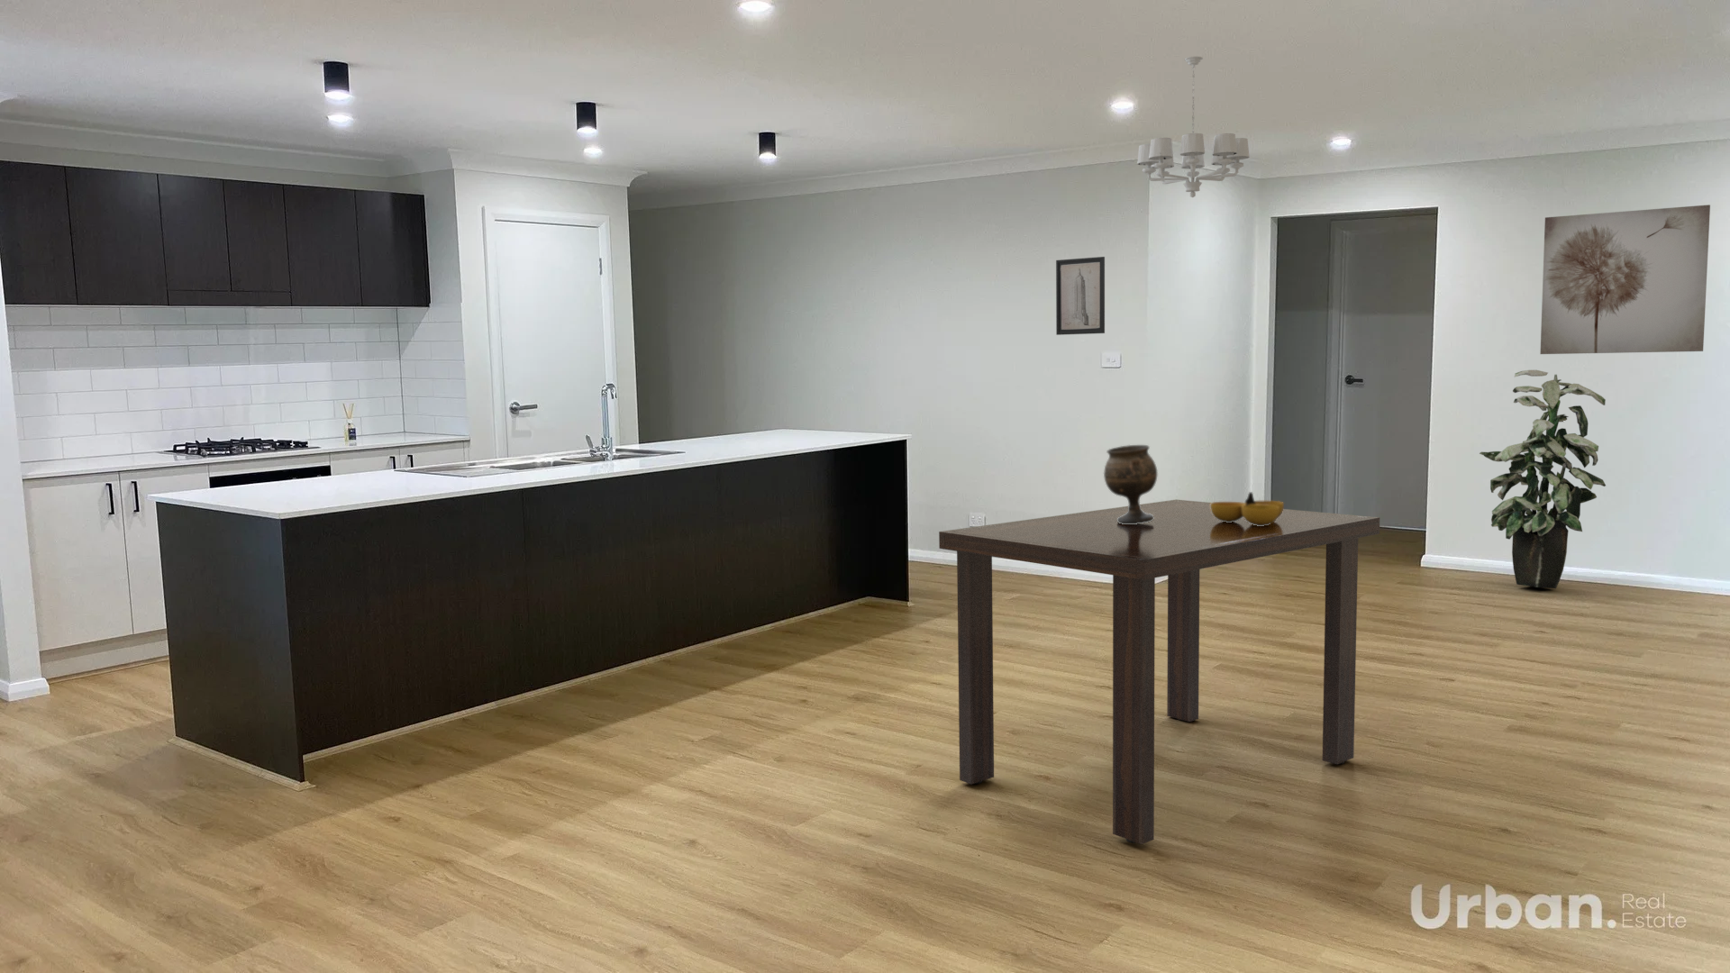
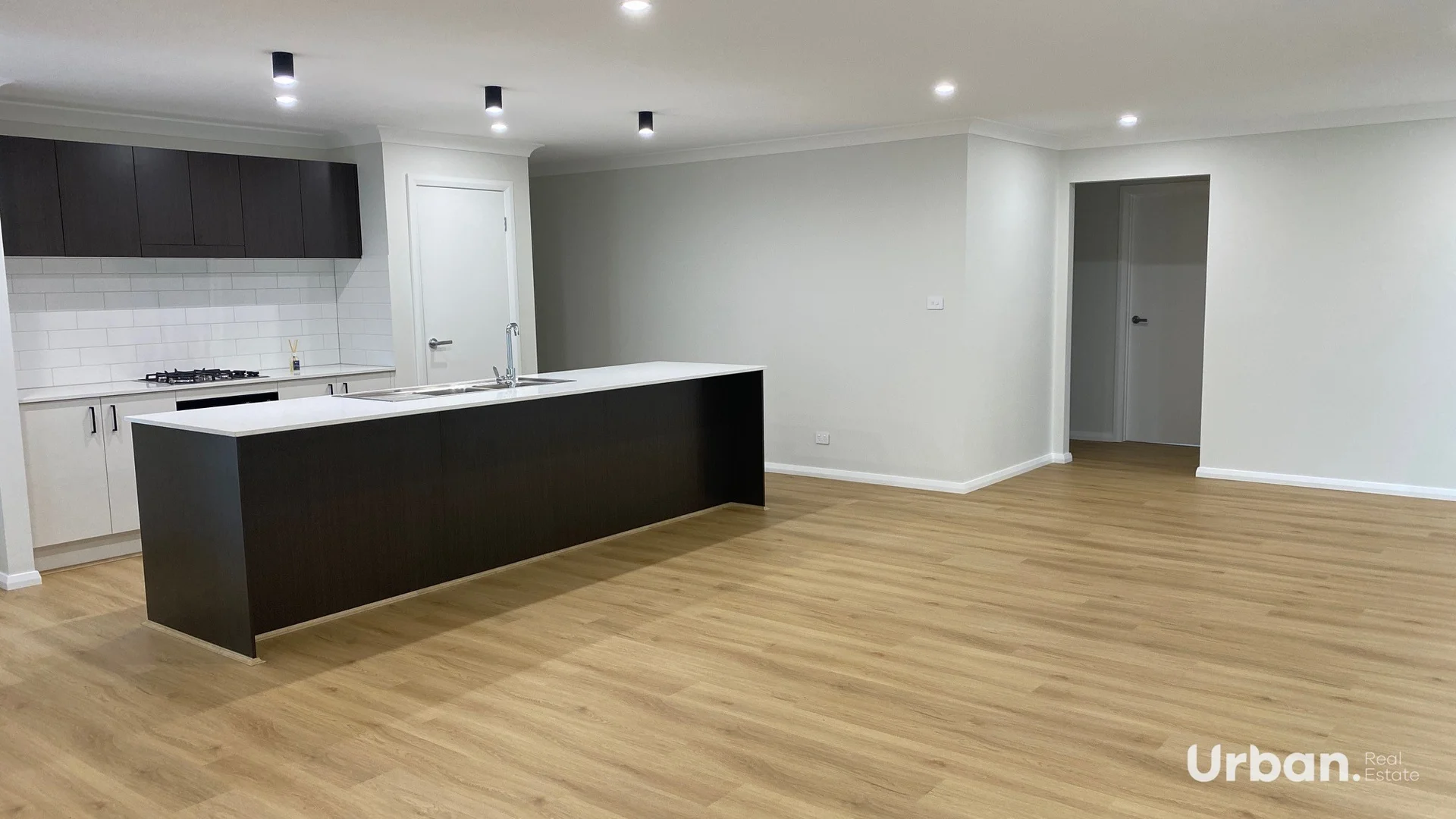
- wall art [1055,255,1105,336]
- chandelier [1136,56,1251,198]
- indoor plant [1478,369,1606,589]
- decorative bowl [1210,491,1284,526]
- wall art [1540,203,1711,355]
- goblet [1103,444,1158,524]
- dining table [937,498,1381,845]
